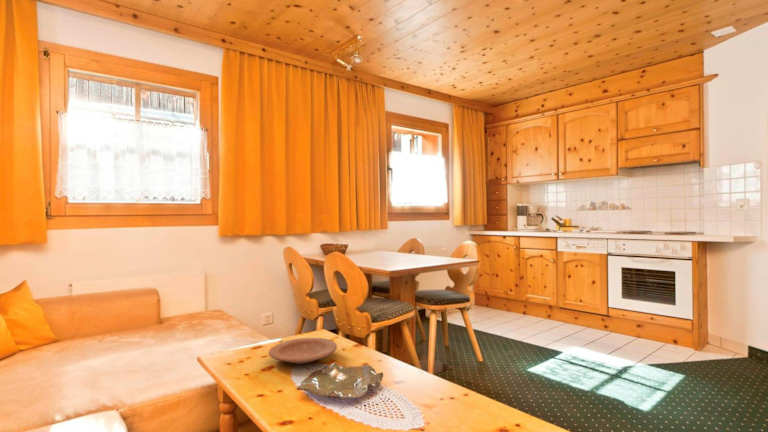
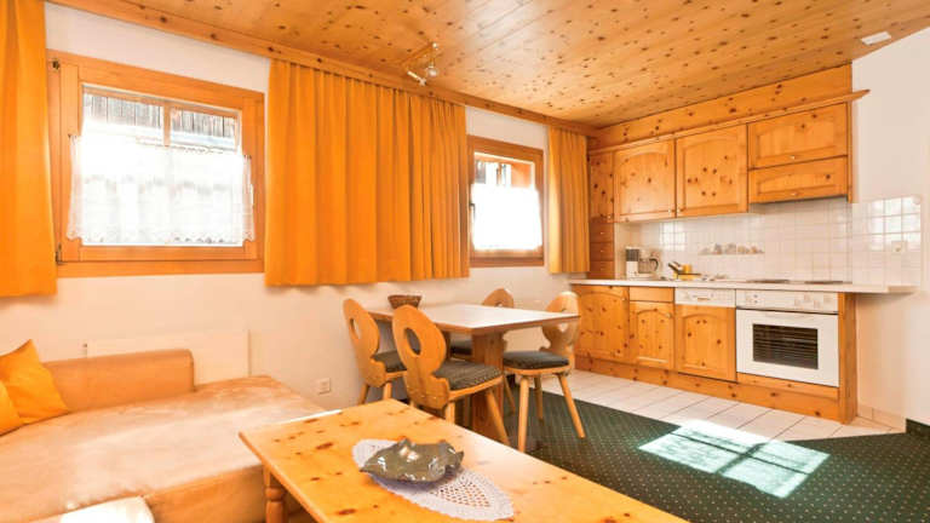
- plate [268,337,338,365]
